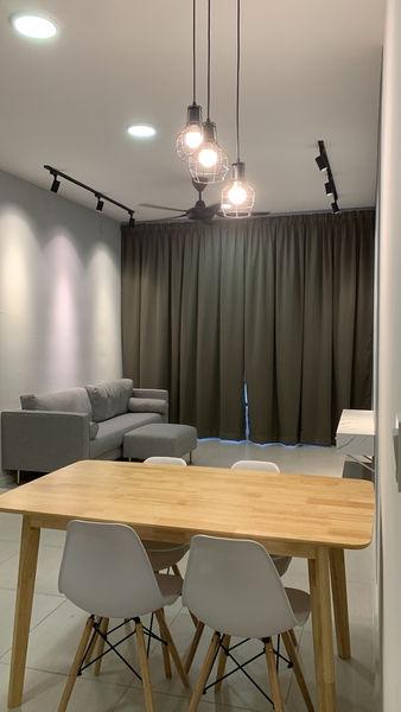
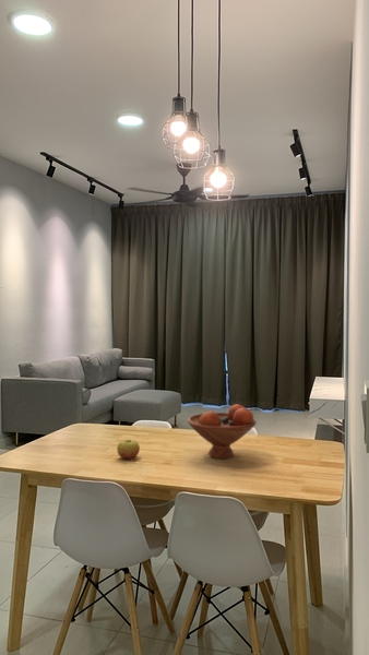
+ fruit bowl [187,403,257,460]
+ apple [116,439,141,460]
